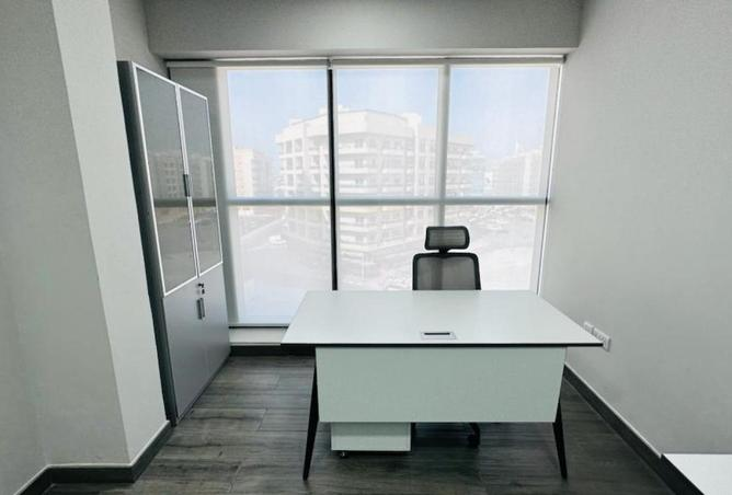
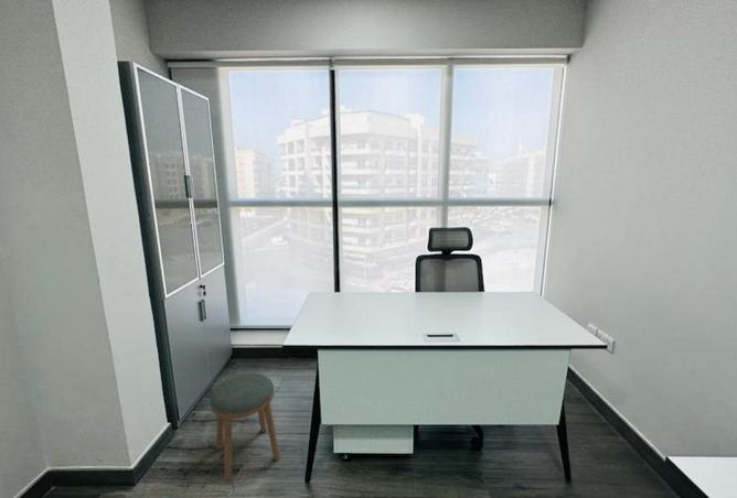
+ stool [209,371,281,484]
